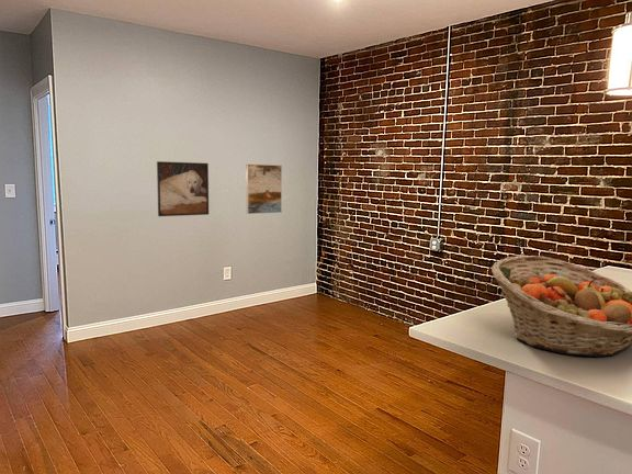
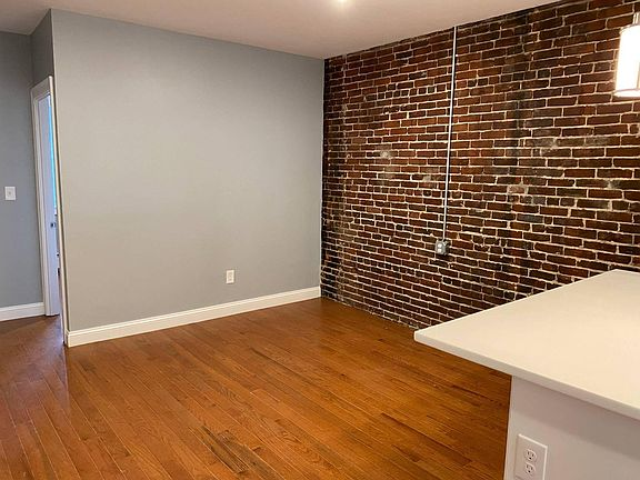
- fruit basket [490,255,632,358]
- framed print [156,160,210,217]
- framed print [245,163,283,215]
